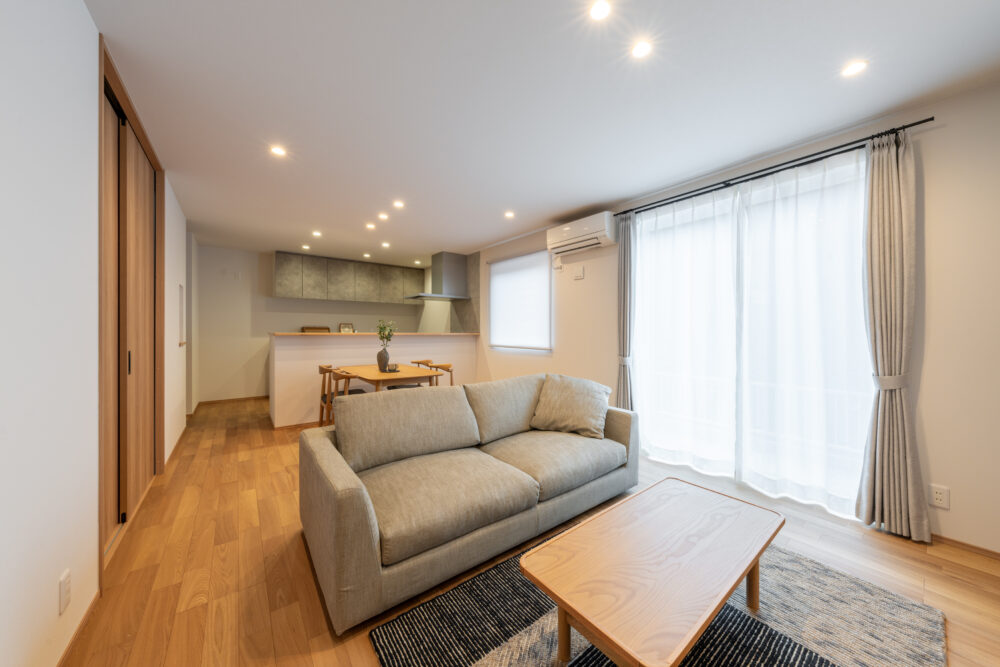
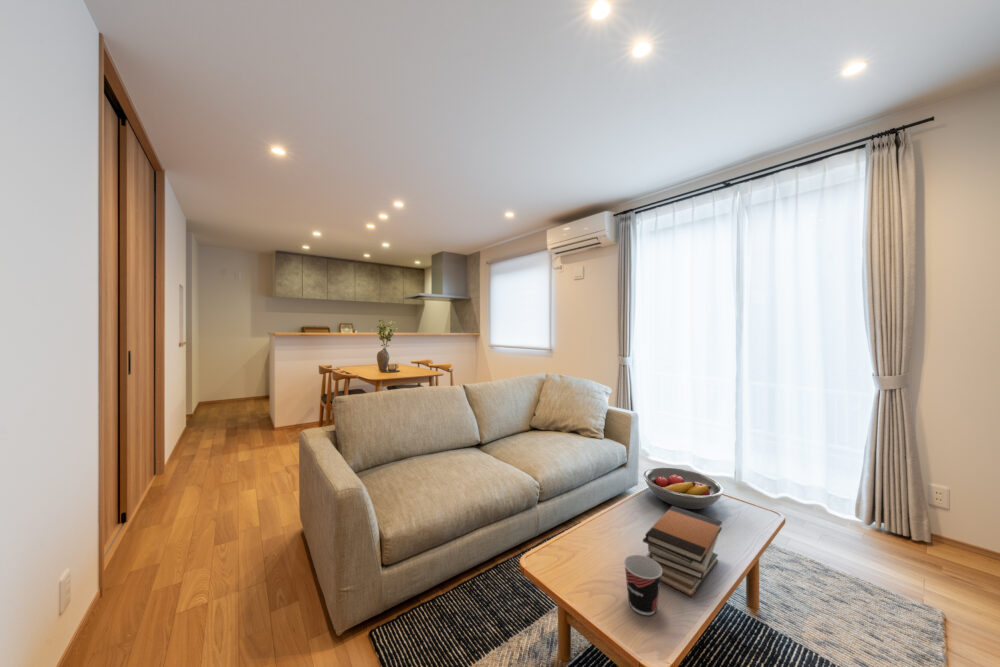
+ fruit bowl [642,466,725,510]
+ cup [623,554,662,616]
+ book stack [642,505,723,598]
